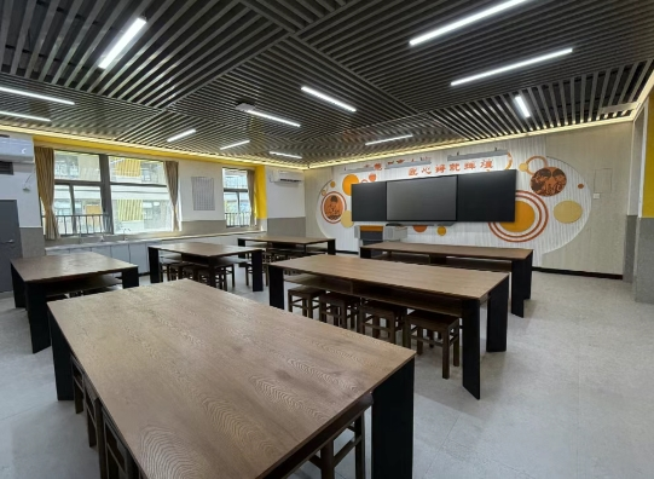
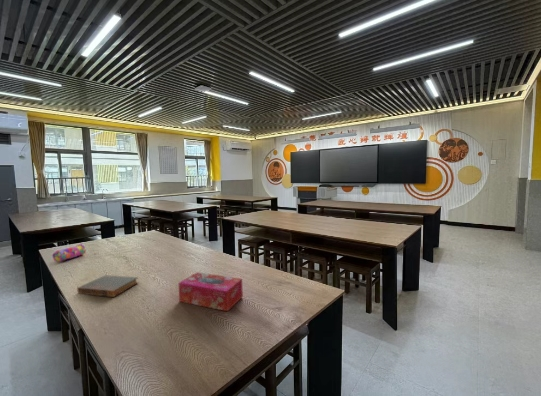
+ pencil case [51,243,87,263]
+ book [76,274,139,298]
+ tissue box [178,271,244,312]
